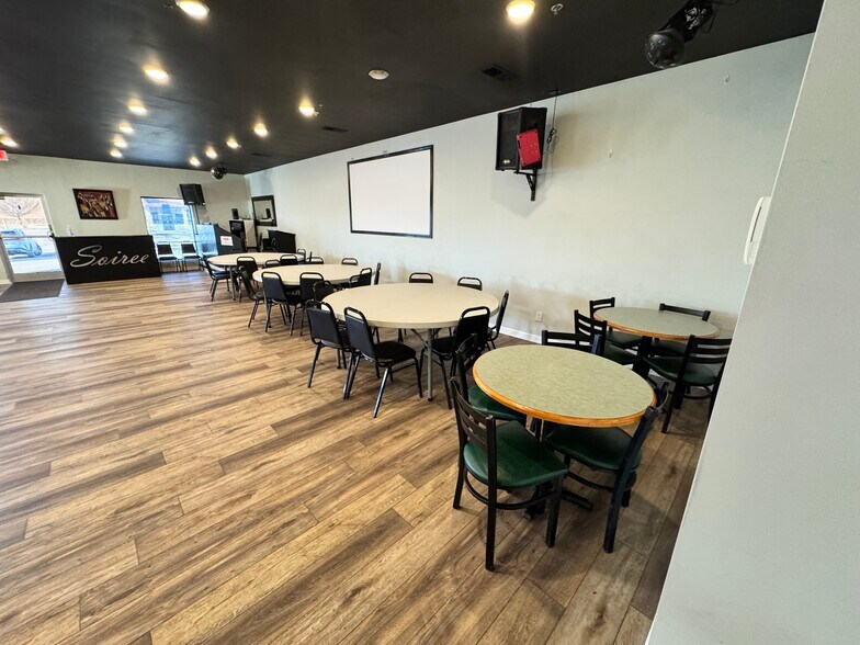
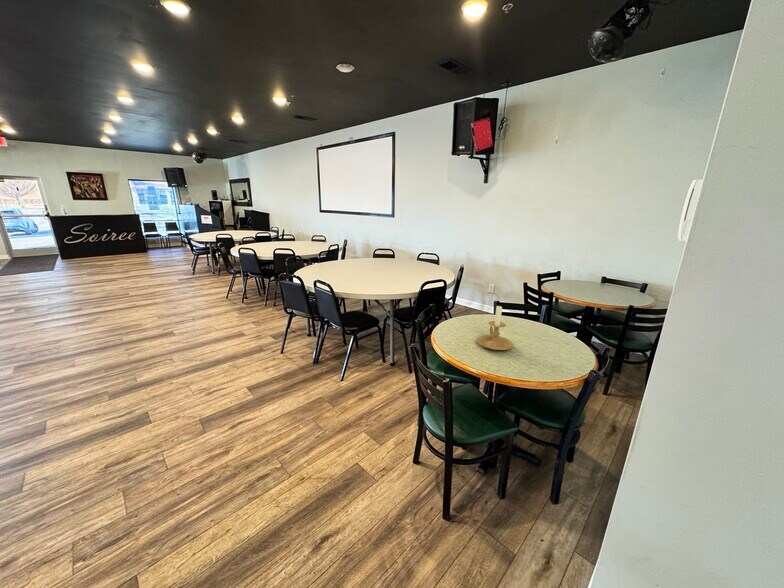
+ candle holder [476,304,515,351]
